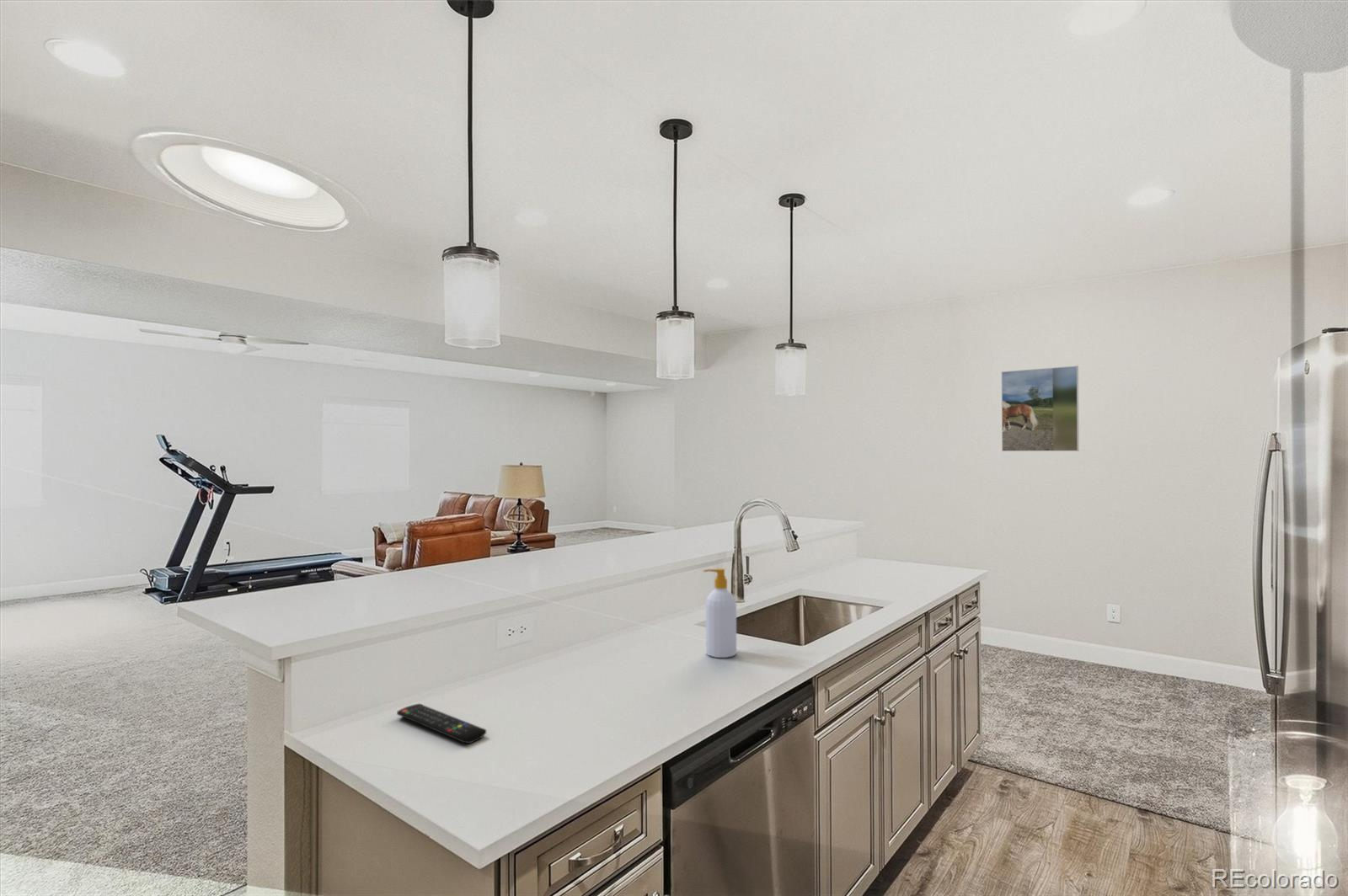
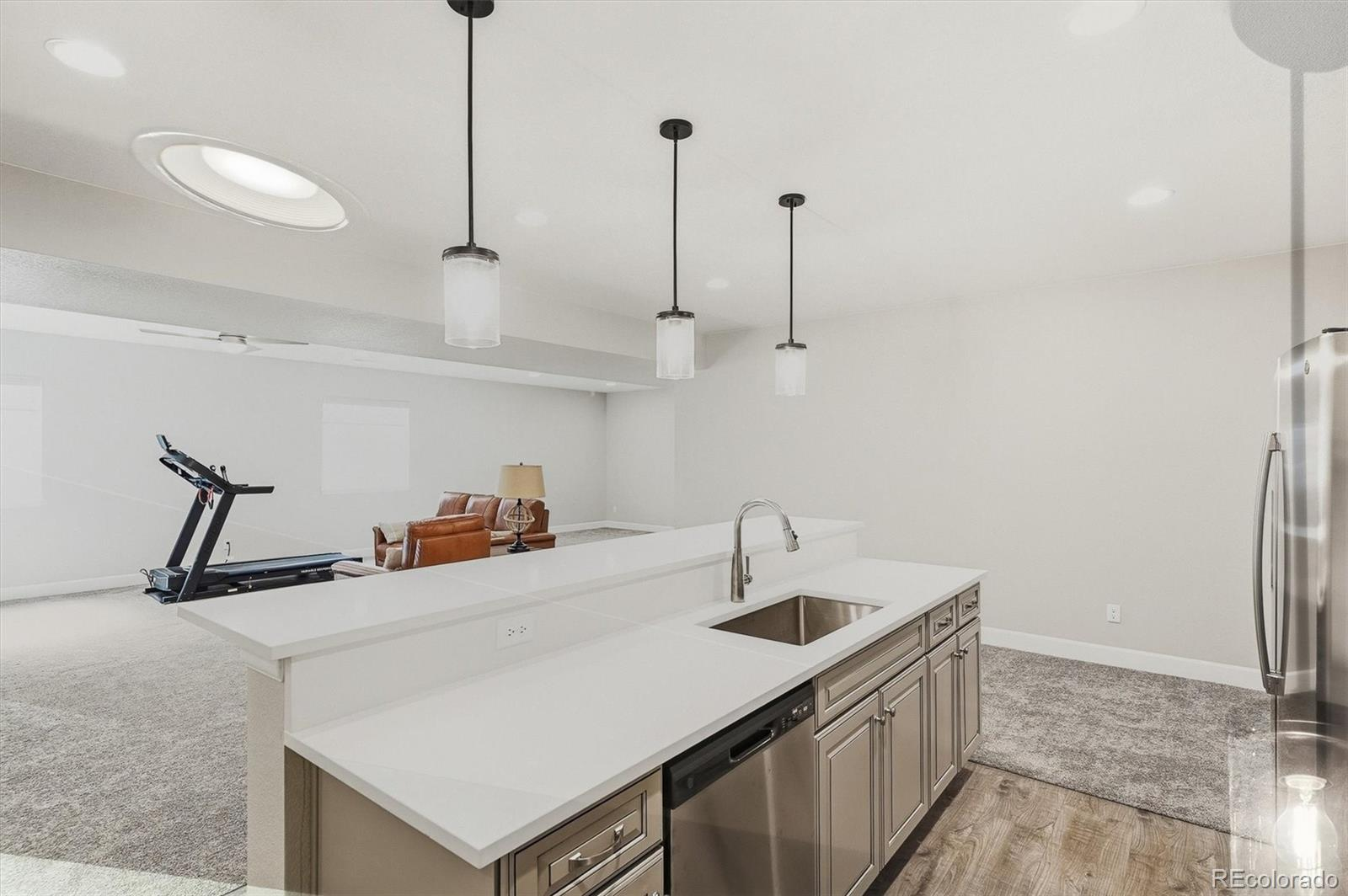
- remote control [396,702,487,744]
- soap bottle [703,568,737,659]
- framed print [1001,365,1080,452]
